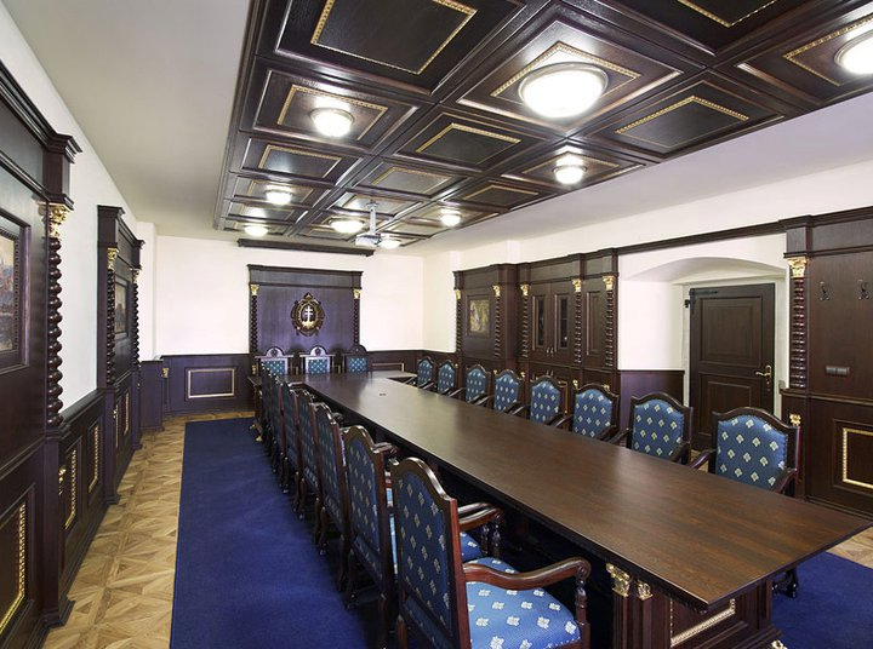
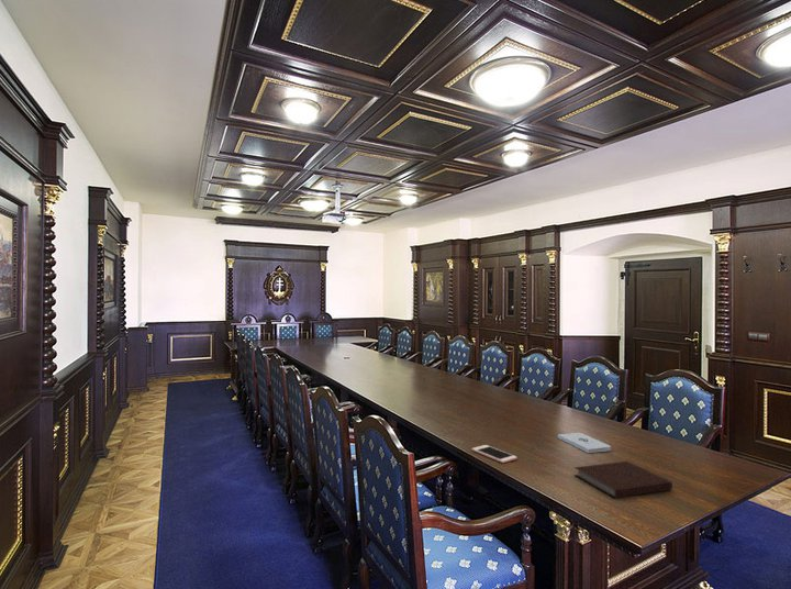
+ notepad [557,432,612,454]
+ cell phone [471,444,517,464]
+ notebook [572,460,673,499]
